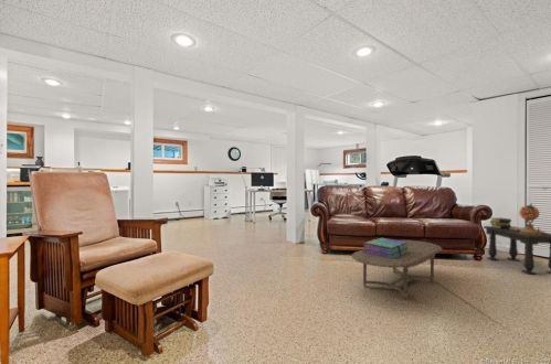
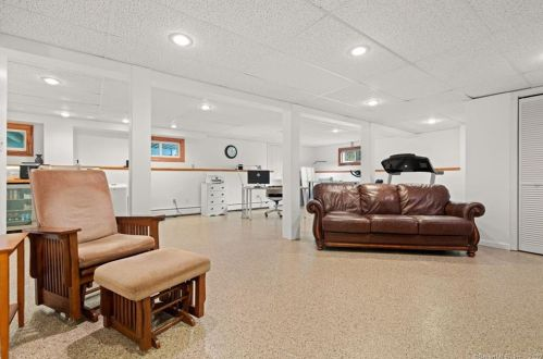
- coffee table [350,239,444,301]
- side table [483,202,551,276]
- stack of books [361,237,409,259]
